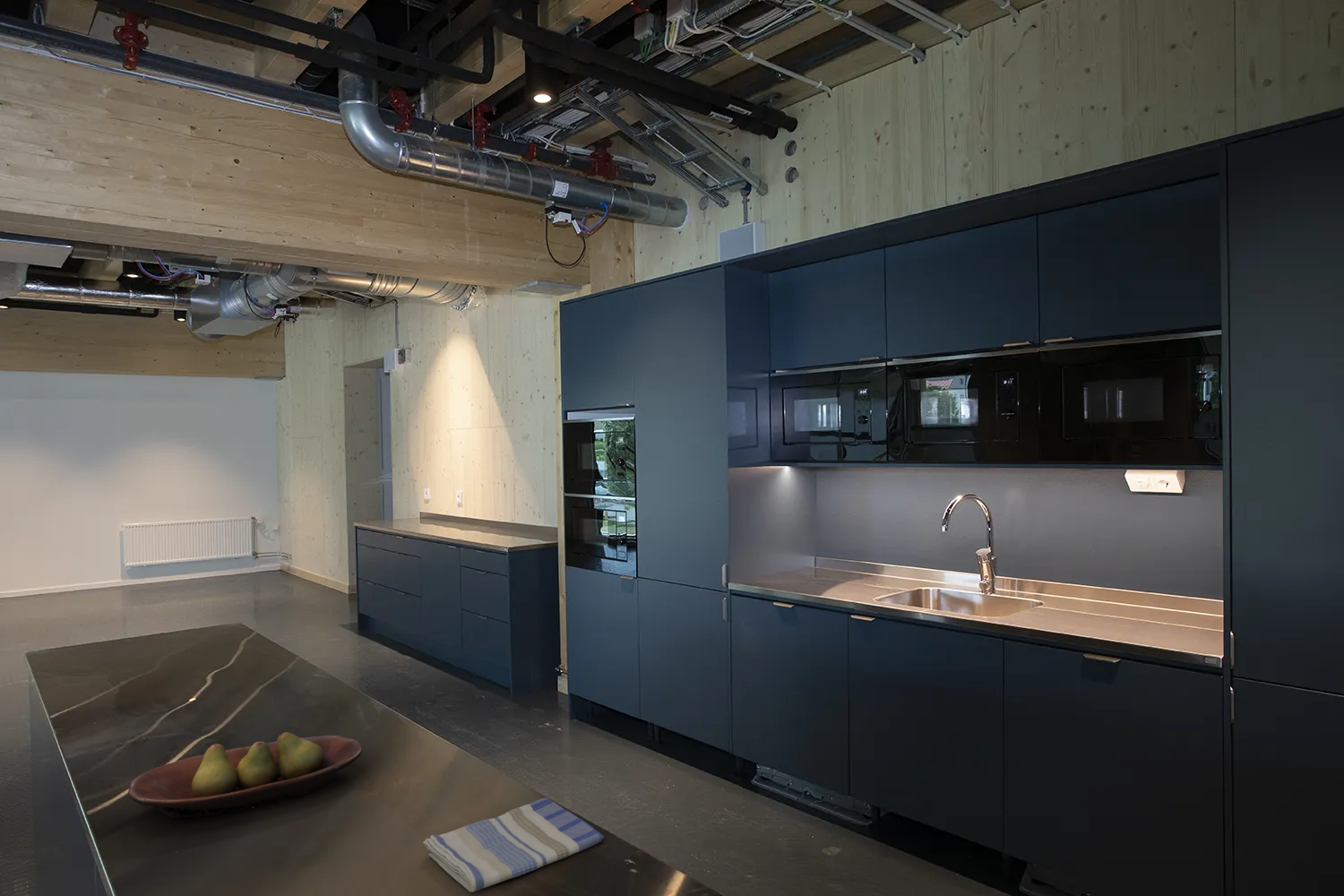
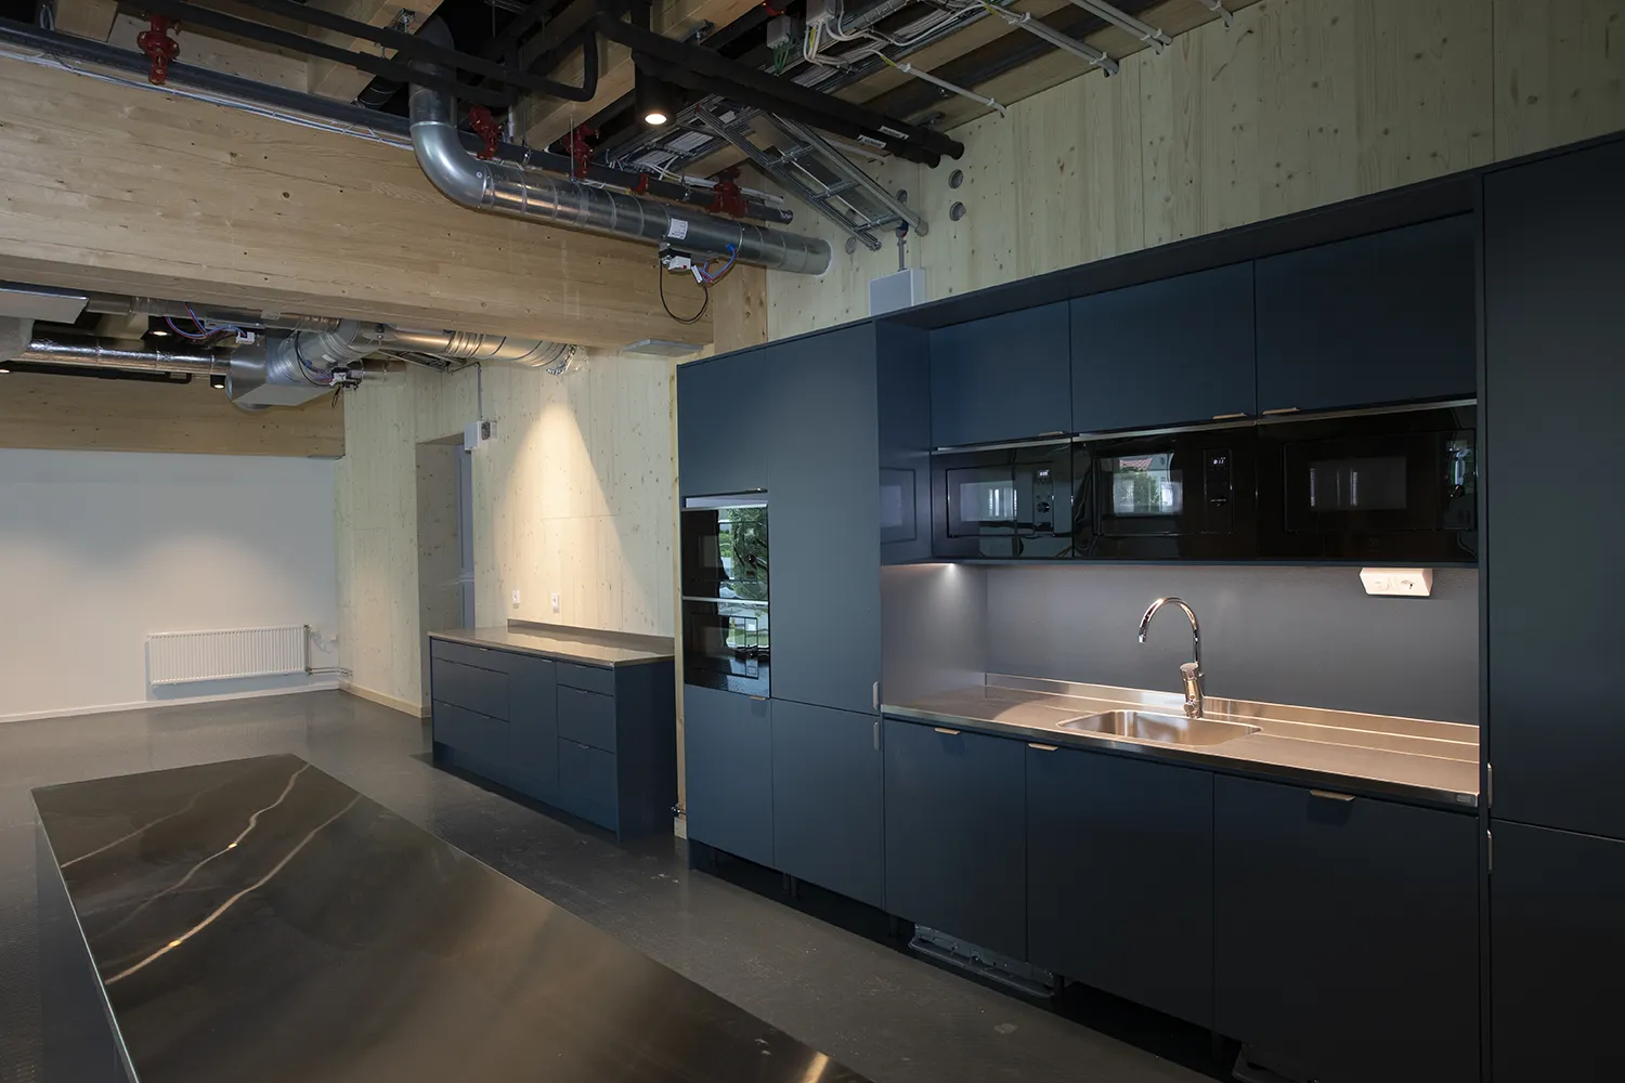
- fruit bowl [127,731,363,819]
- dish towel [422,797,605,893]
